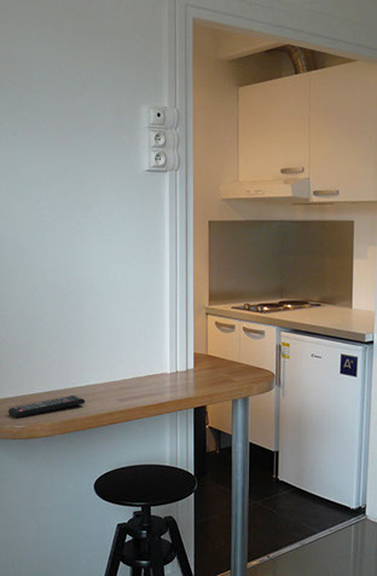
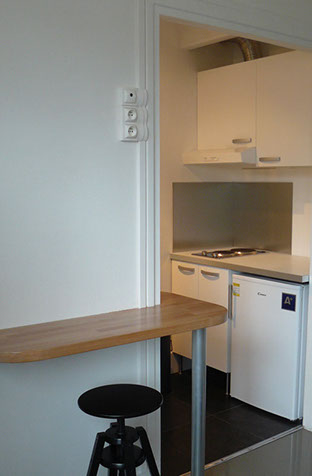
- remote control [7,394,86,419]
